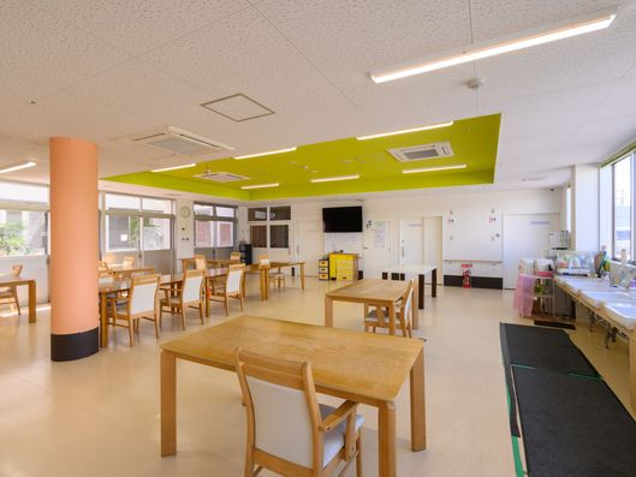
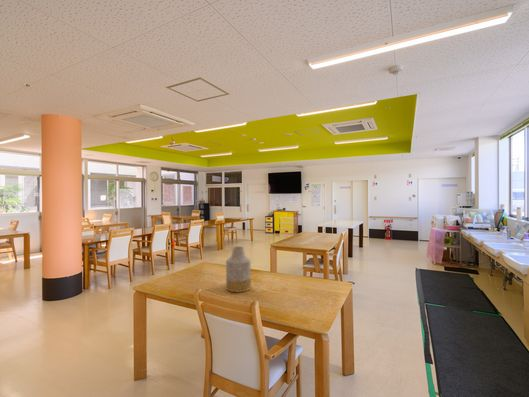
+ vase [225,246,252,293]
